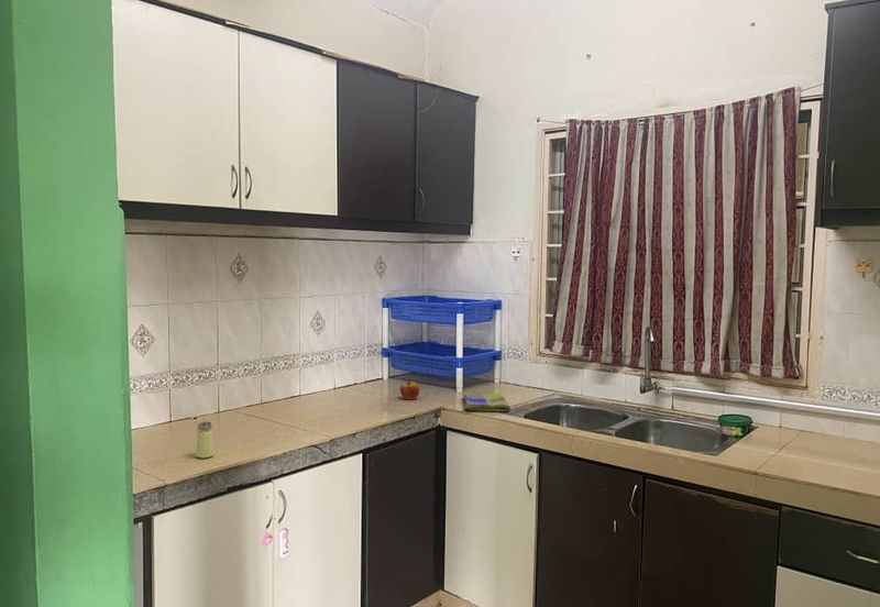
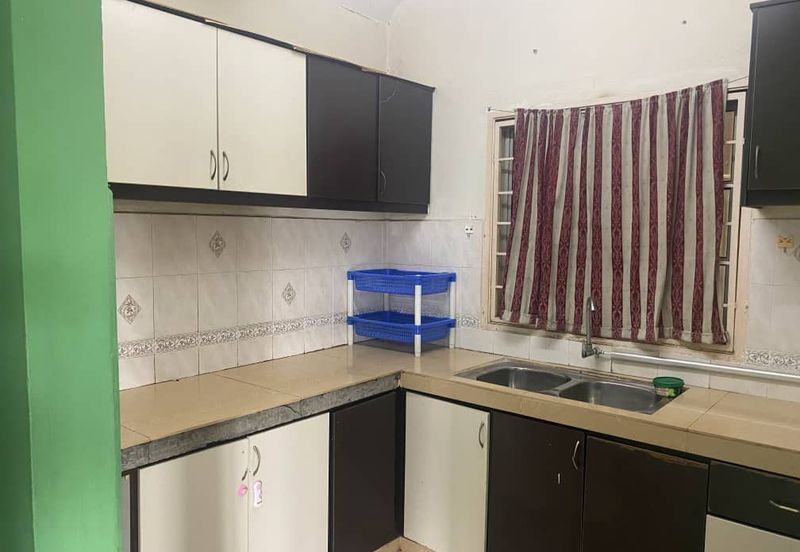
- apple [399,378,420,400]
- dish towel [462,391,512,412]
- saltshaker [195,421,216,460]
